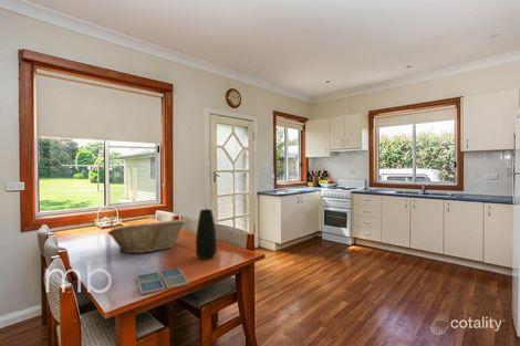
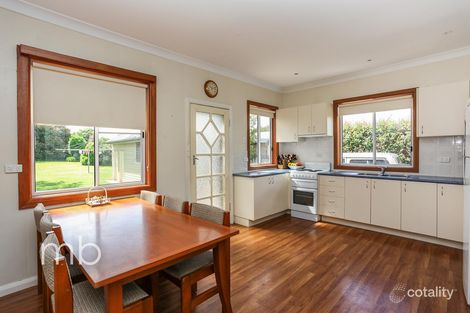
- vase [195,208,218,260]
- drink coaster [136,268,190,295]
- fruit basket [106,219,186,254]
